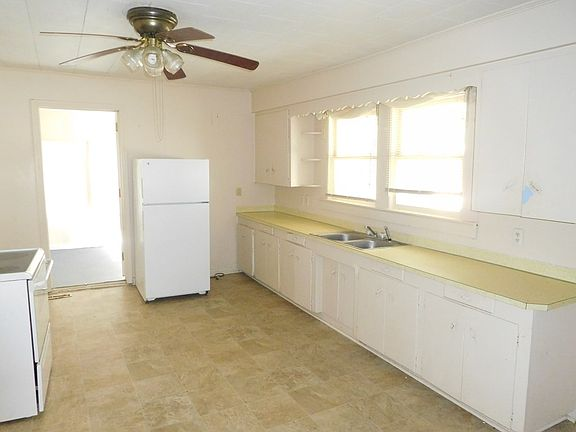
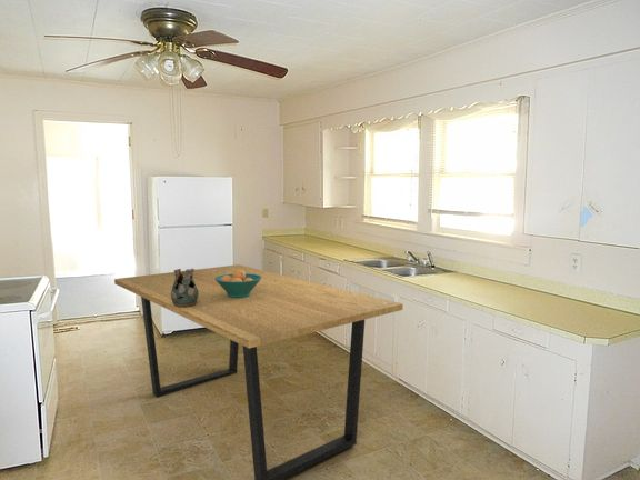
+ ceramic pitcher [171,268,199,307]
+ dining table [113,263,404,480]
+ fruit bowl [214,269,262,298]
